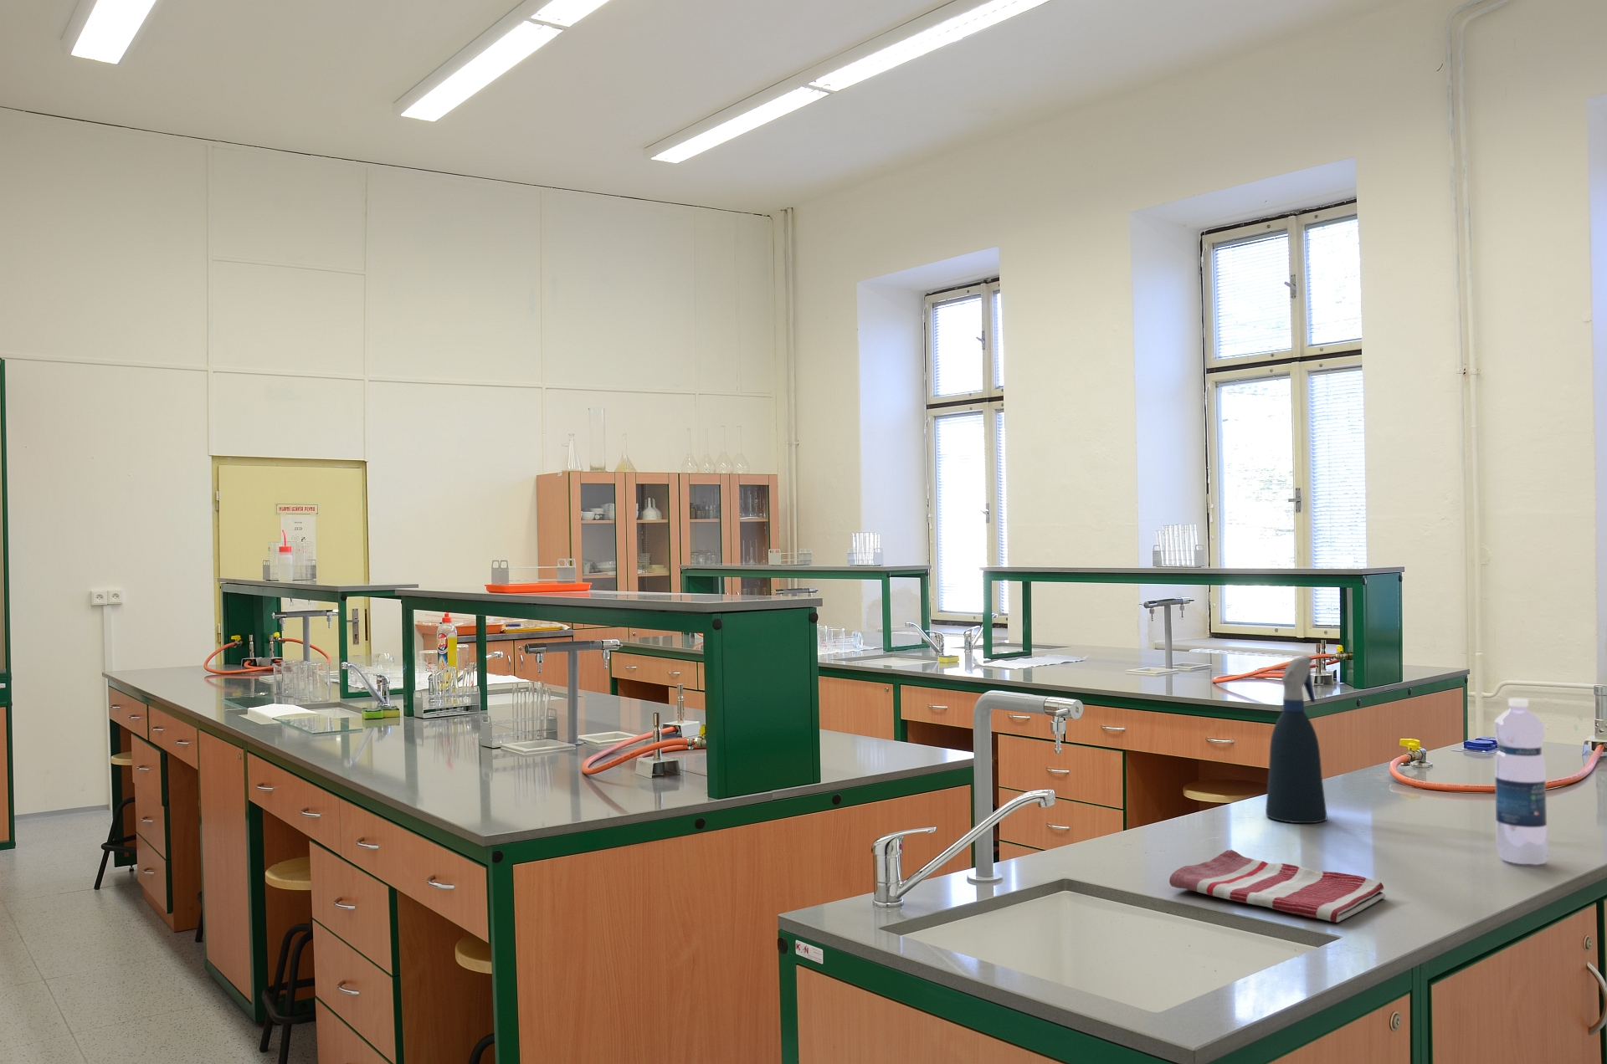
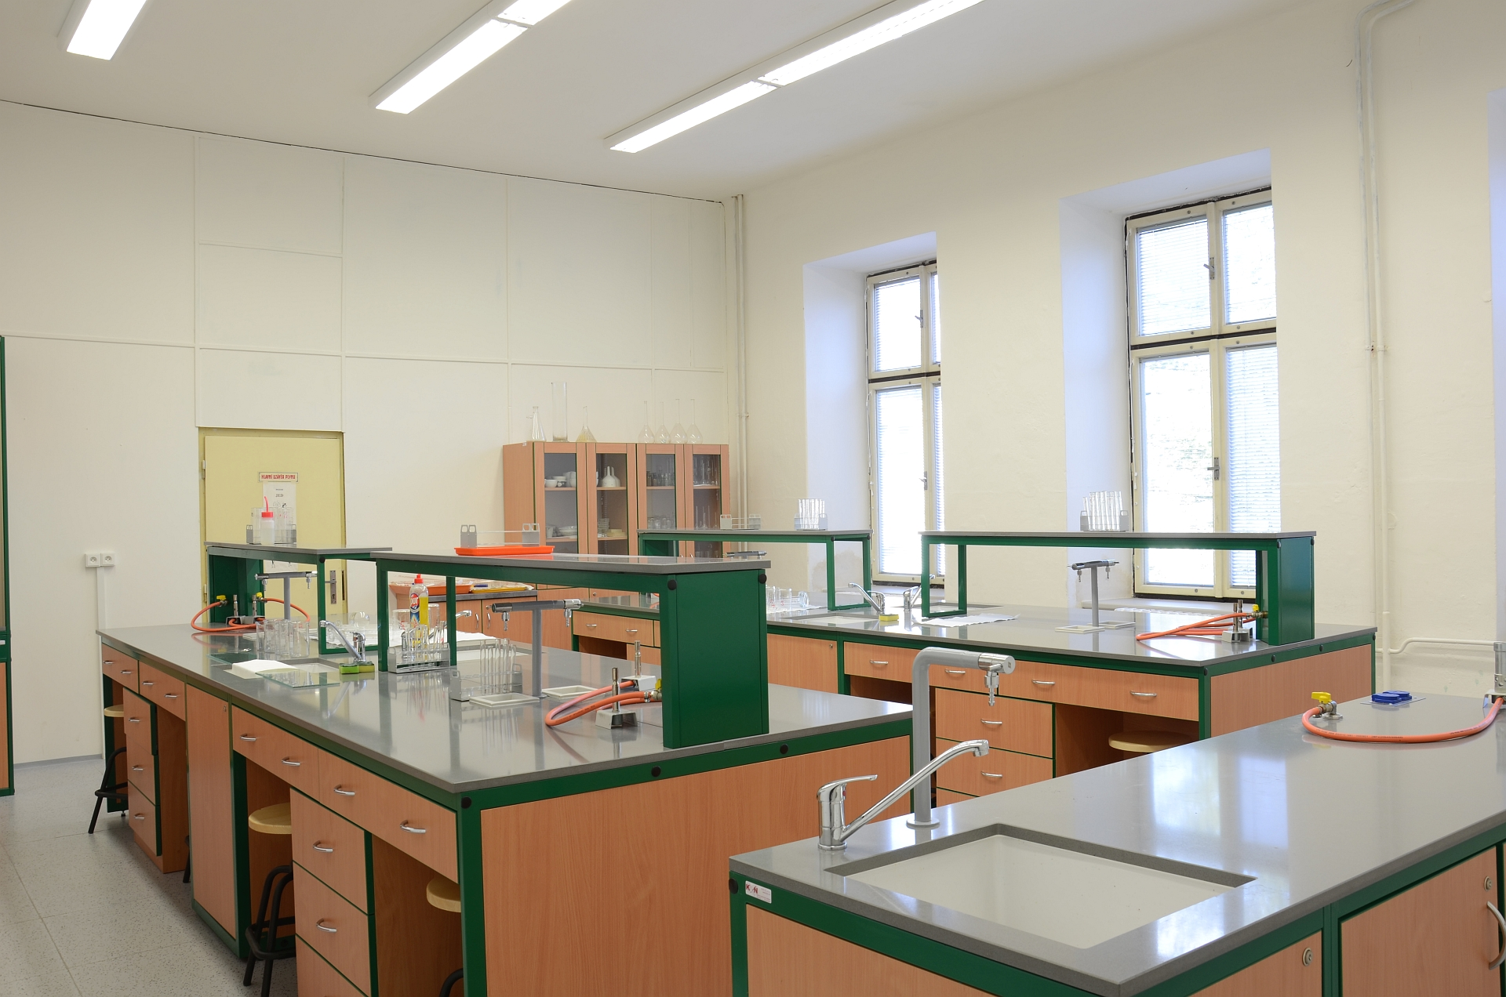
- dish towel [1169,849,1386,924]
- water bottle [1493,697,1549,866]
- spray bottle [1265,656,1328,824]
